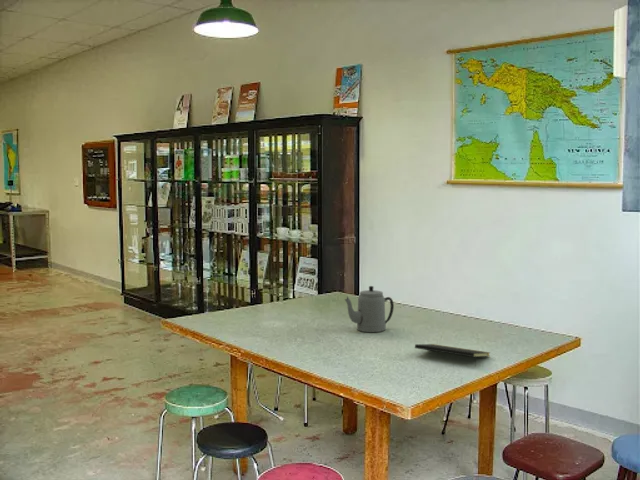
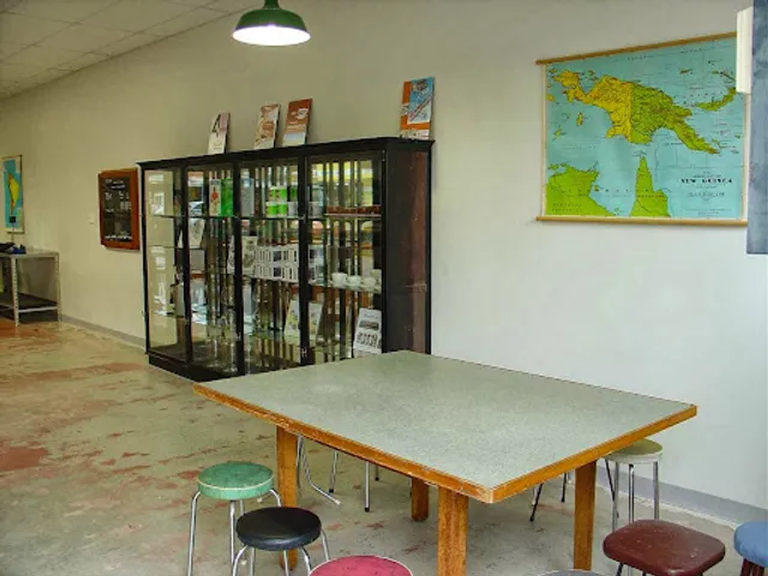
- notepad [414,343,491,367]
- teapot [344,285,395,333]
